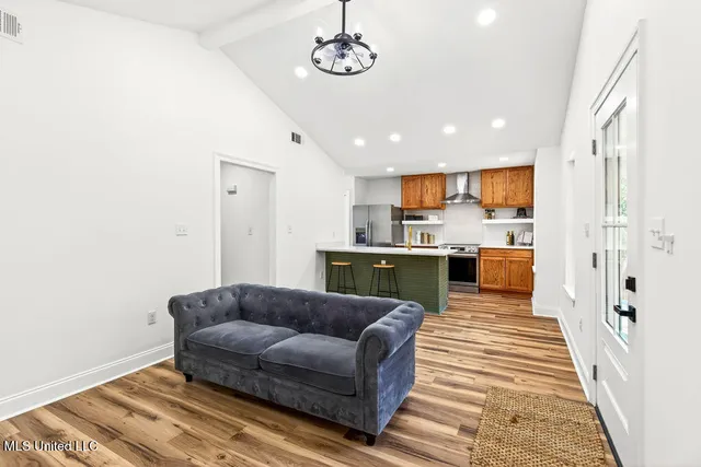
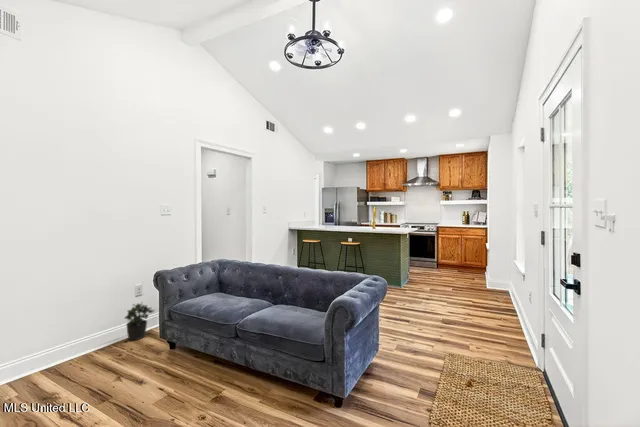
+ potted plant [124,301,155,341]
